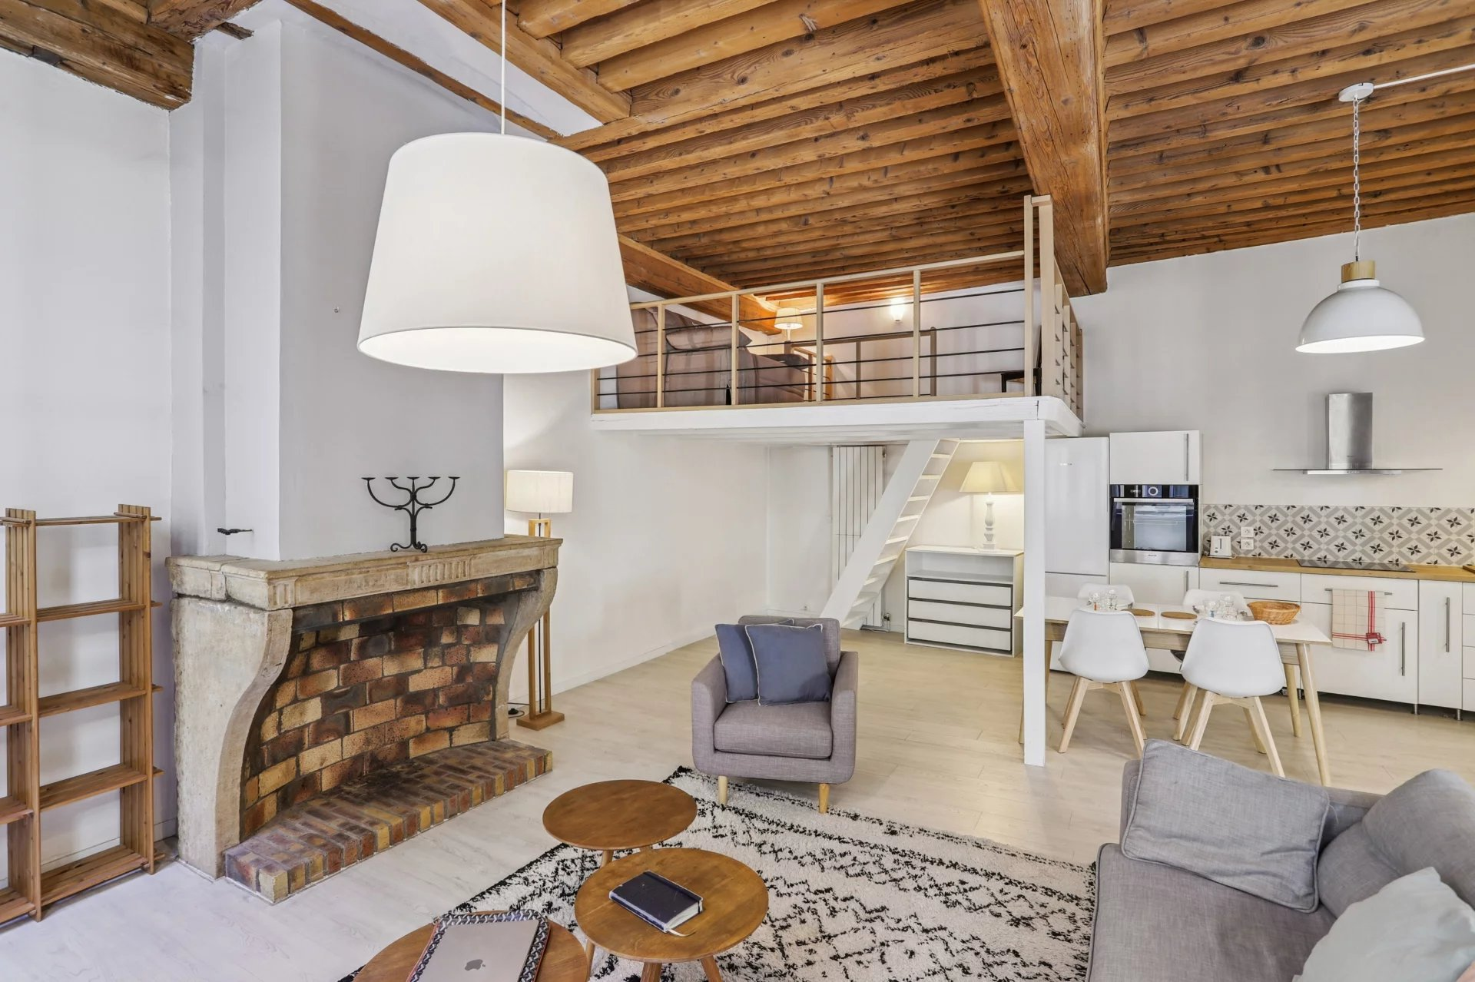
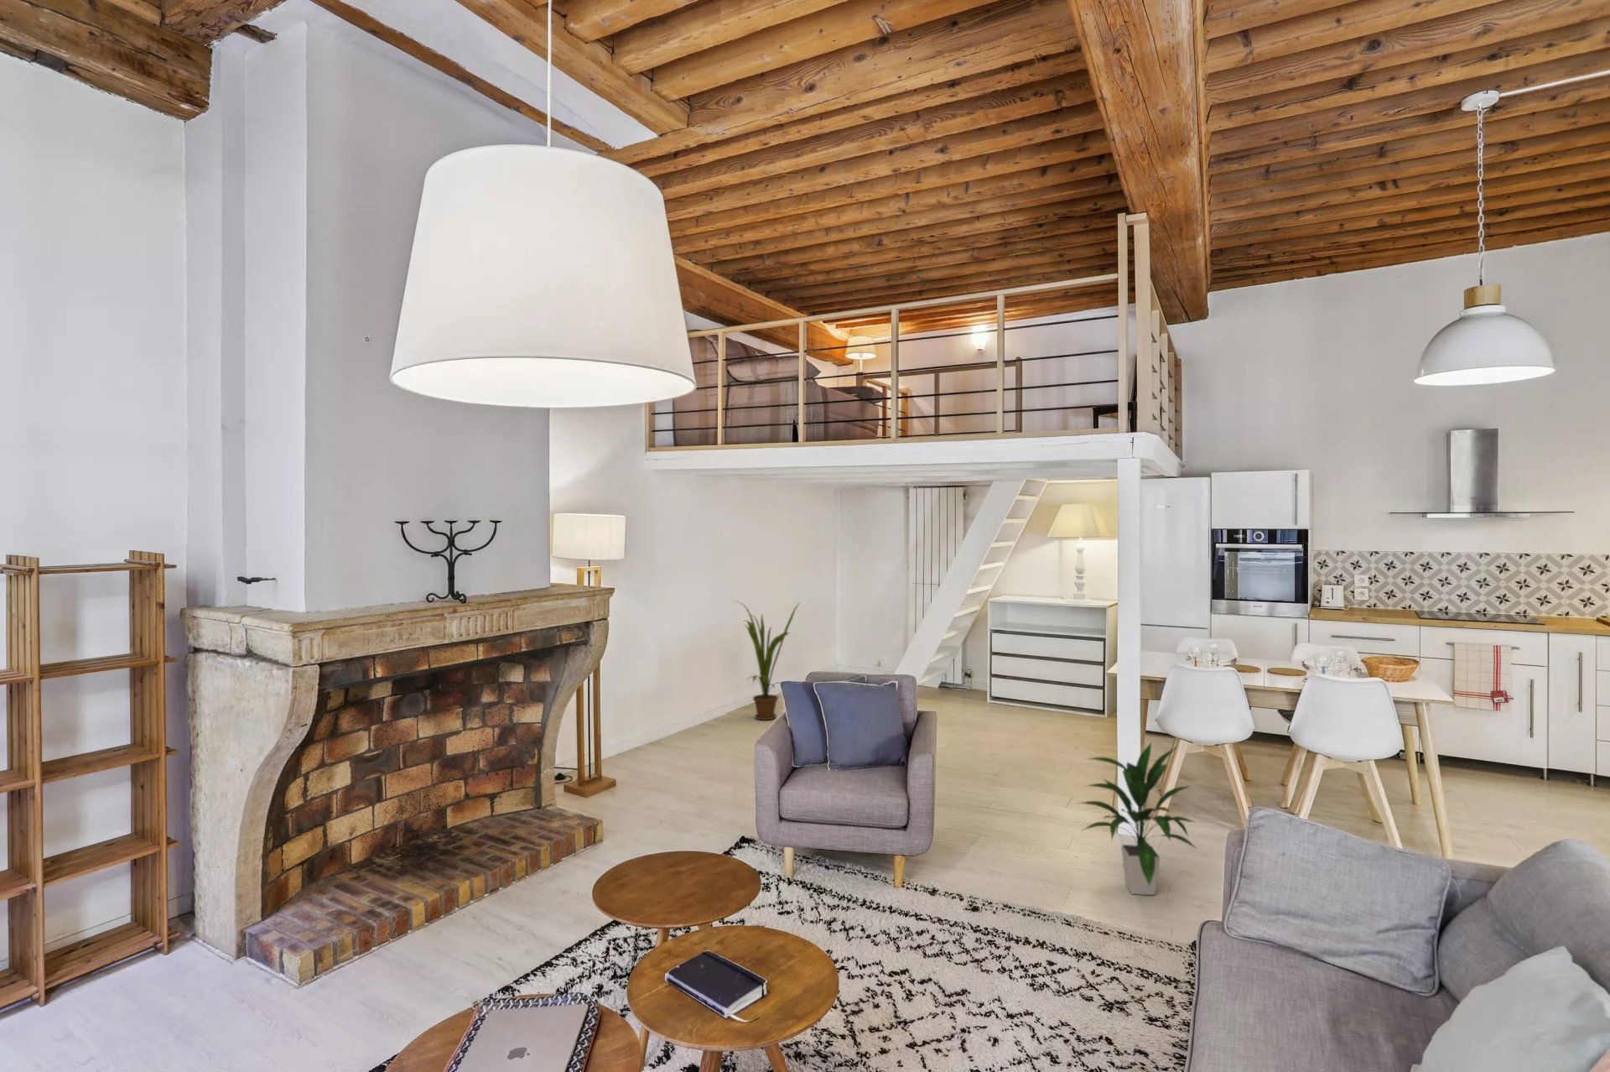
+ house plant [734,599,800,721]
+ indoor plant [1074,742,1199,896]
